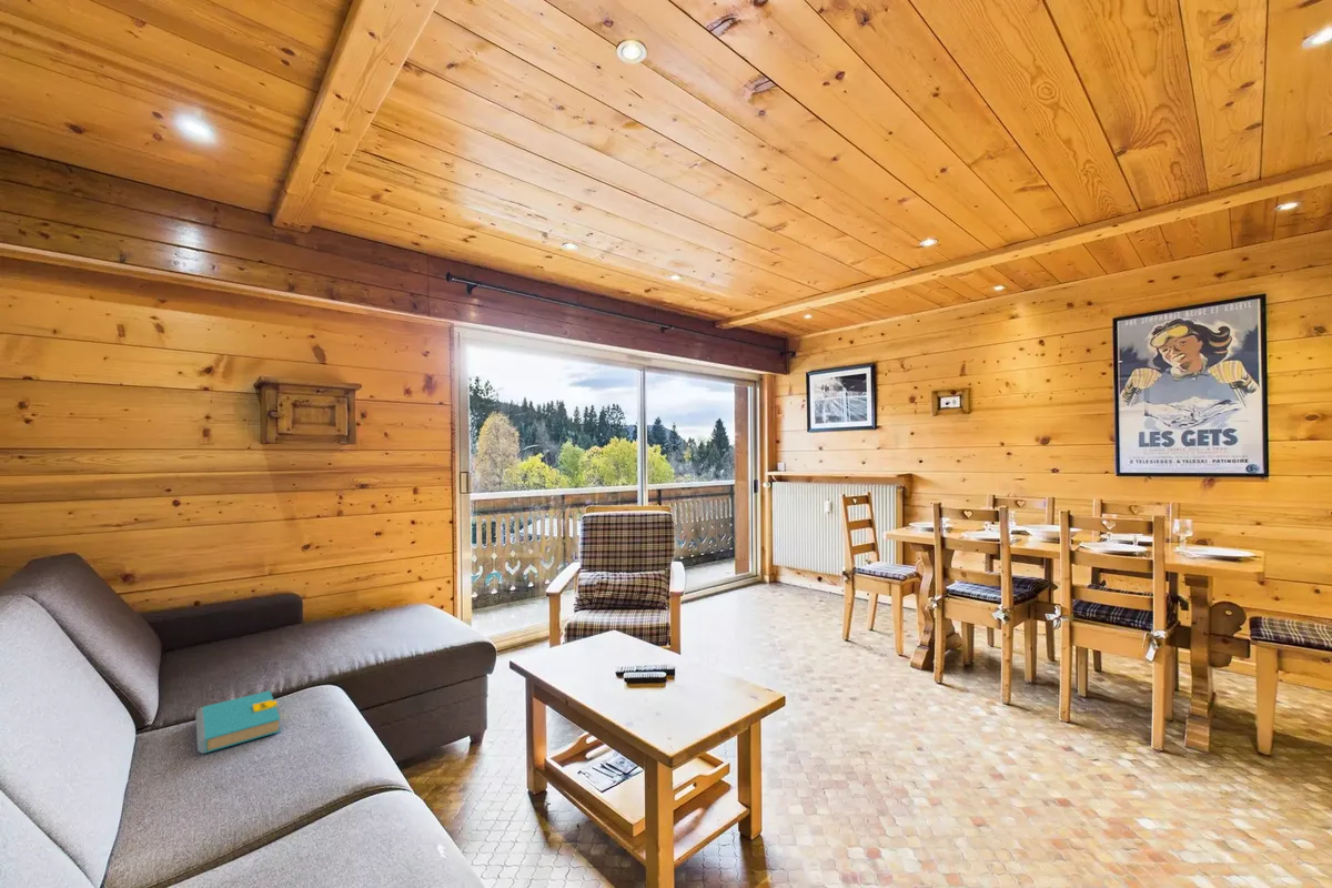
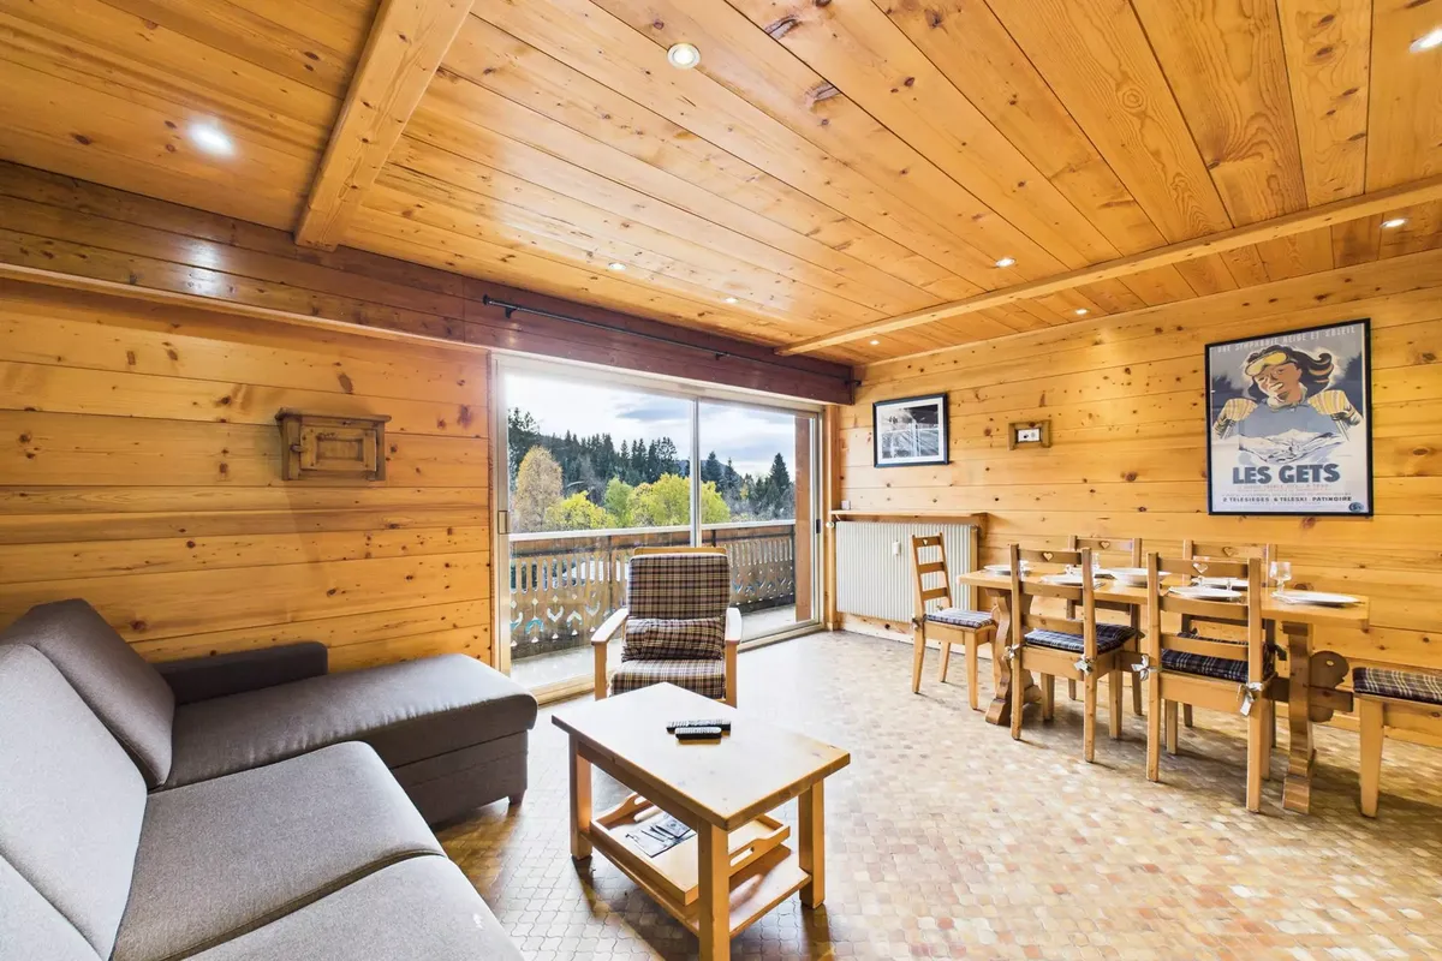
- book [194,689,282,755]
